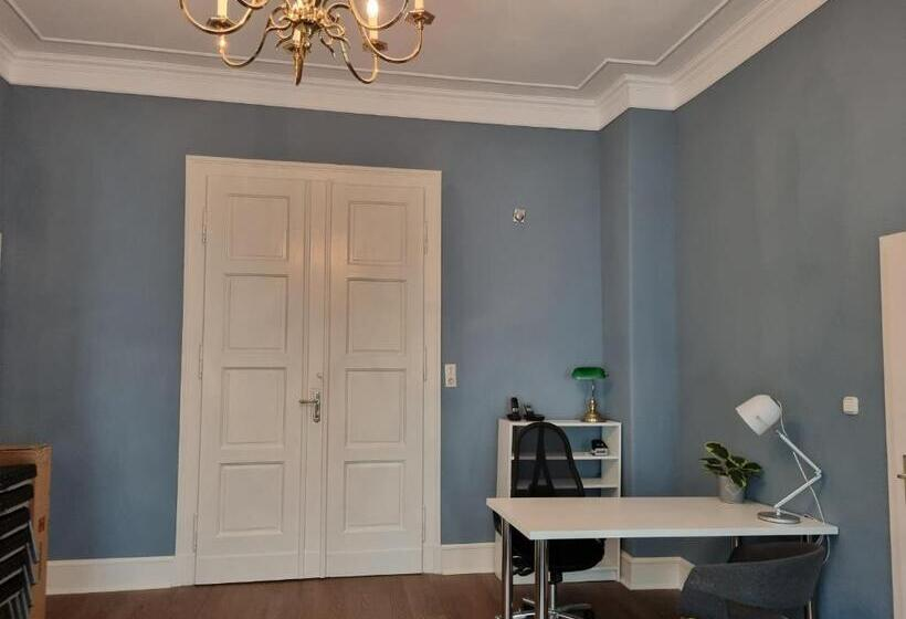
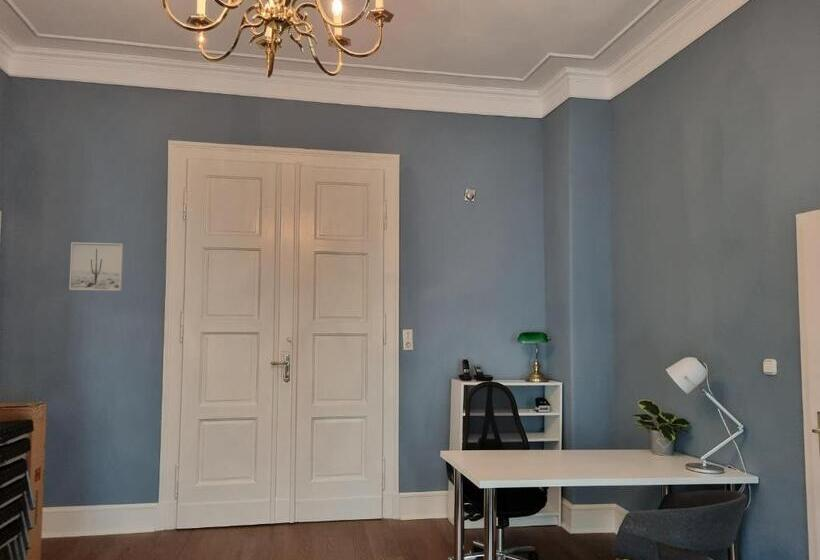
+ wall art [68,241,125,292]
